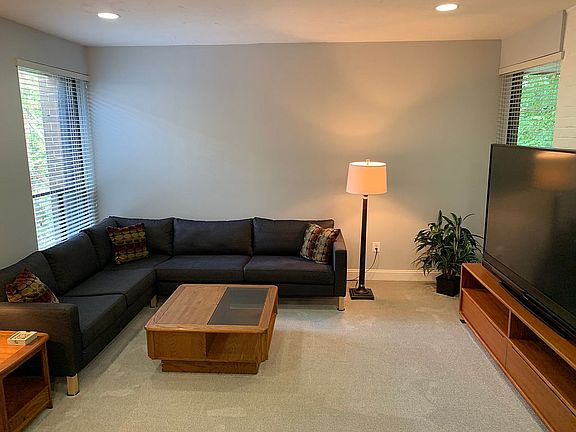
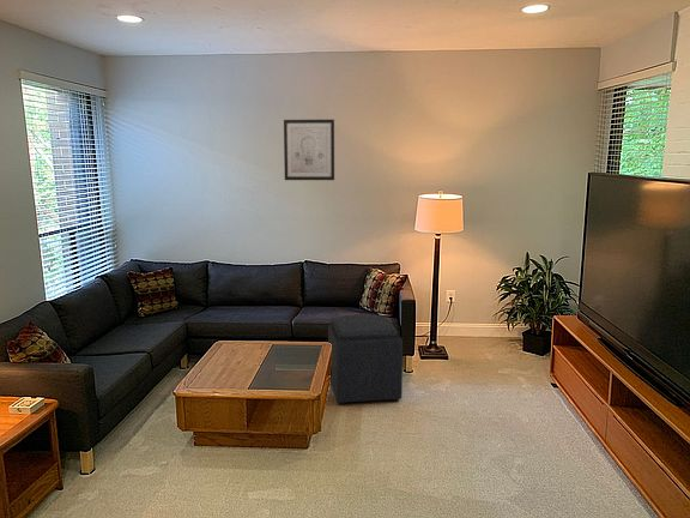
+ wall art [283,119,335,181]
+ ottoman [327,314,404,405]
